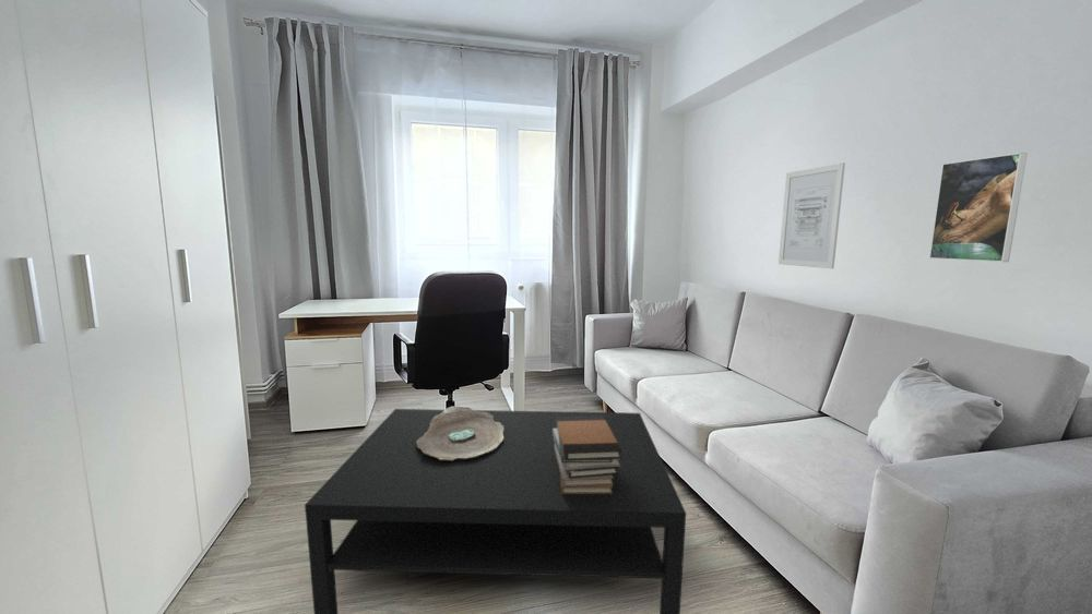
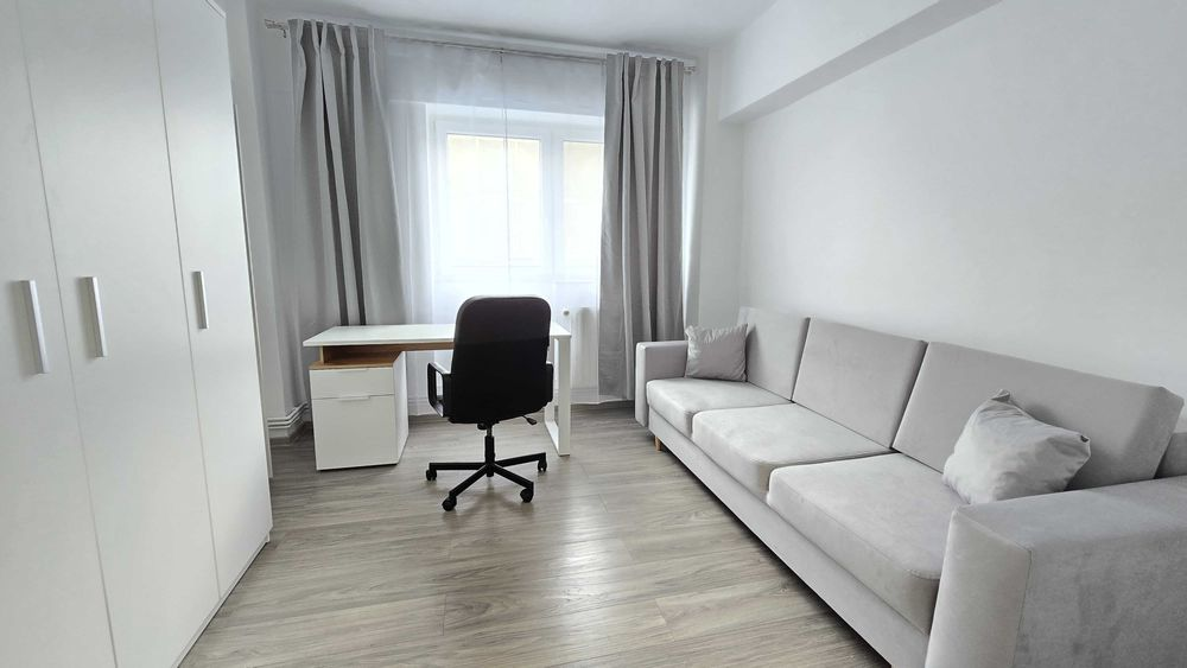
- decorative bowl [417,405,503,460]
- wall art [778,161,846,269]
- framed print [928,152,1029,263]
- book stack [553,416,621,494]
- coffee table [304,408,687,614]
